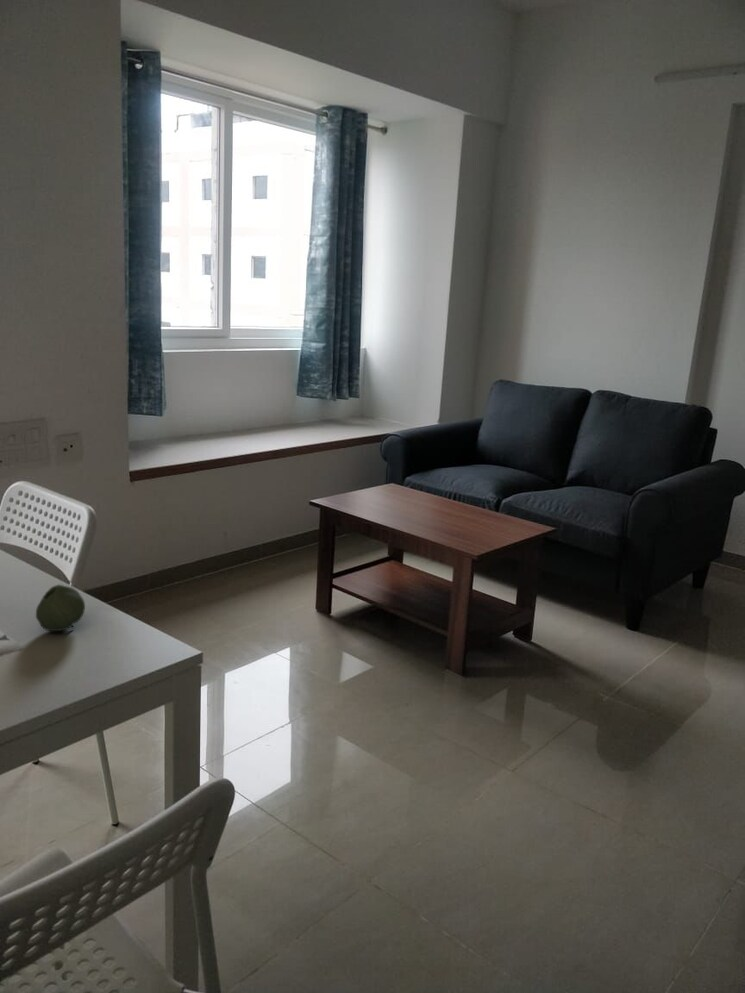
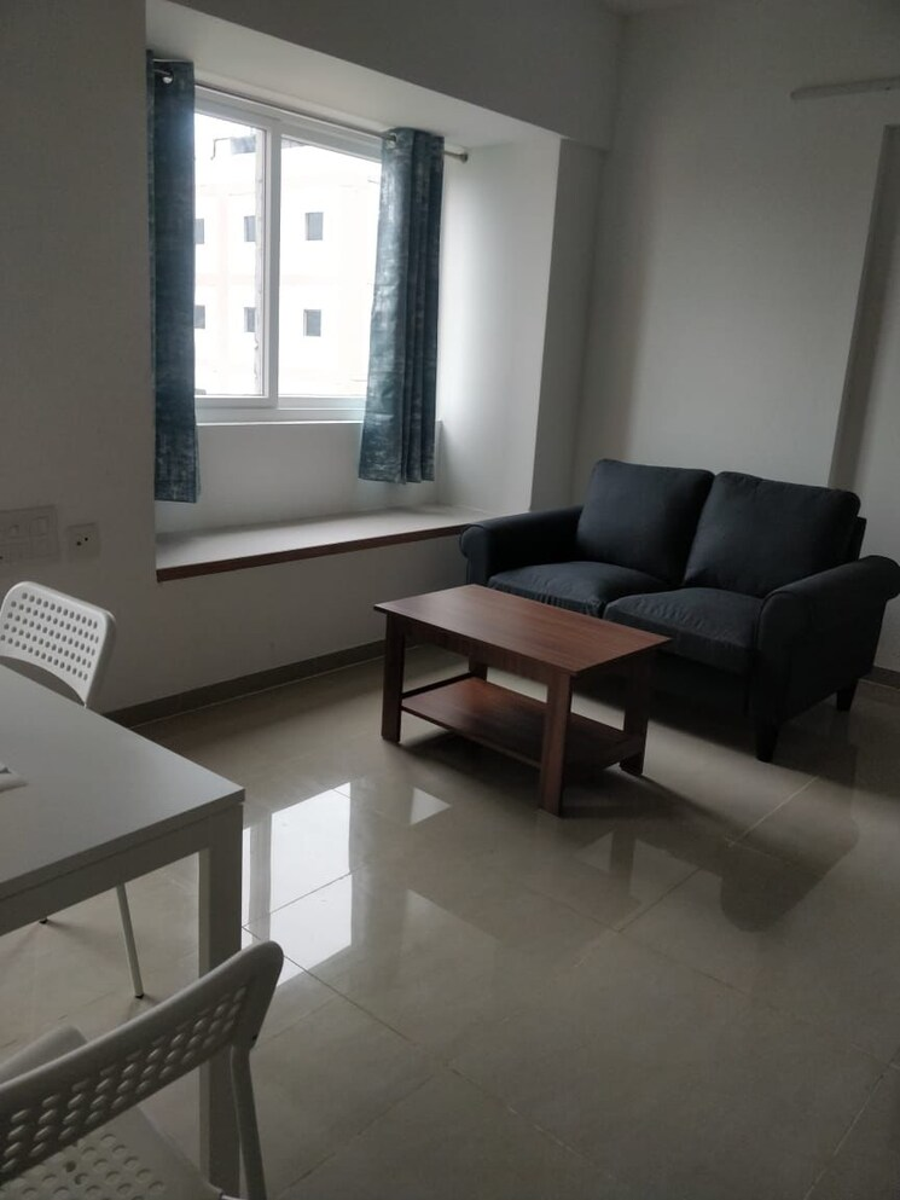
- fruit [35,583,86,632]
